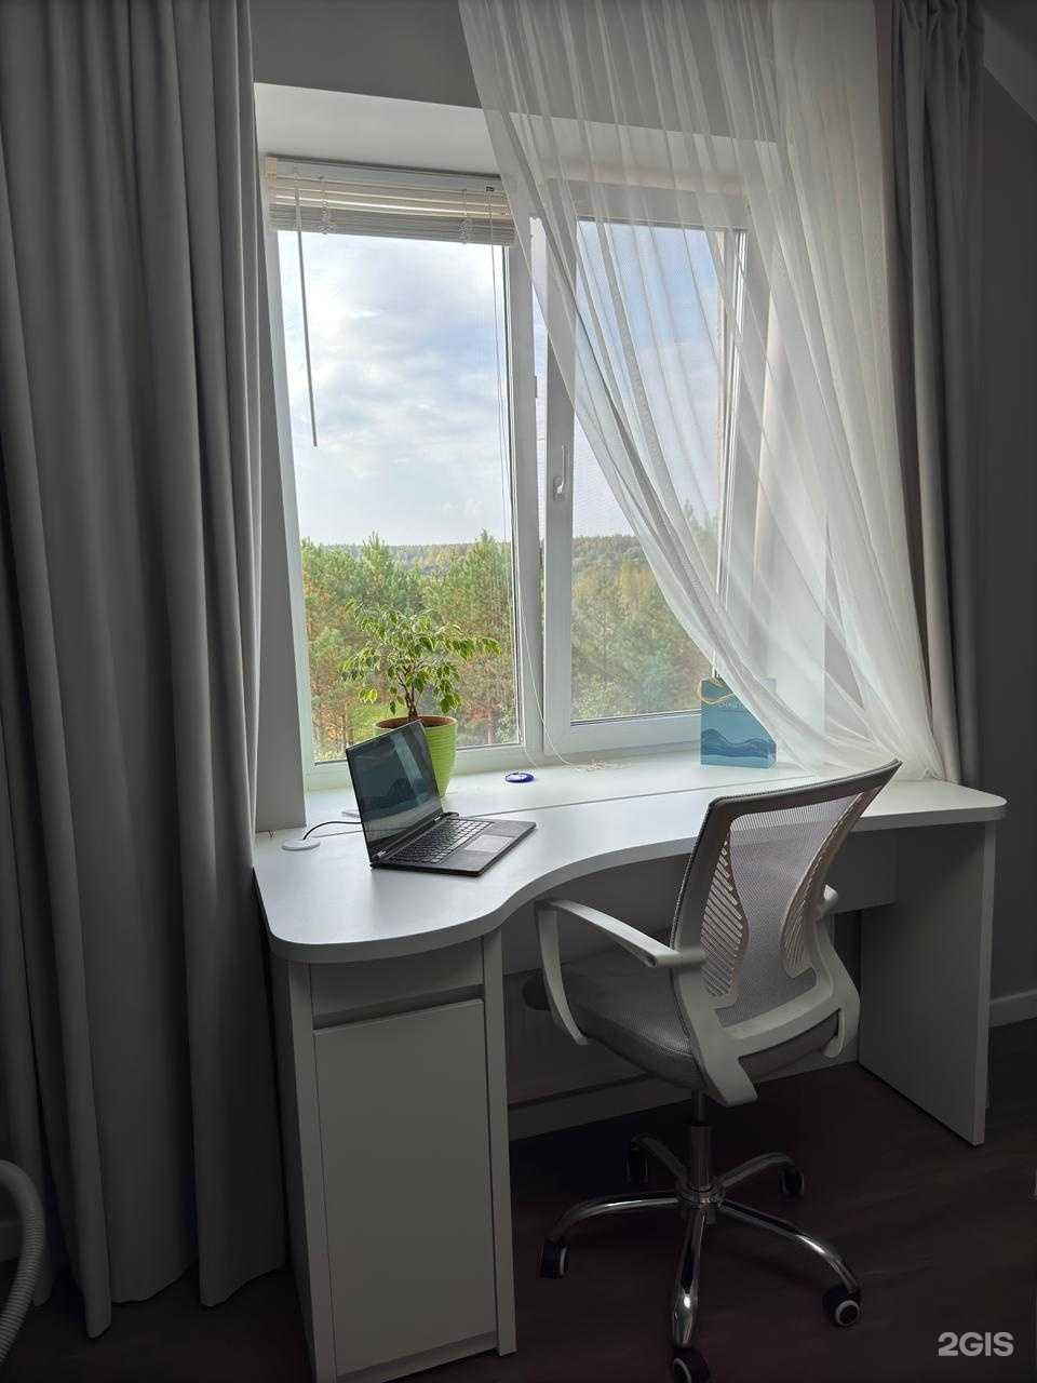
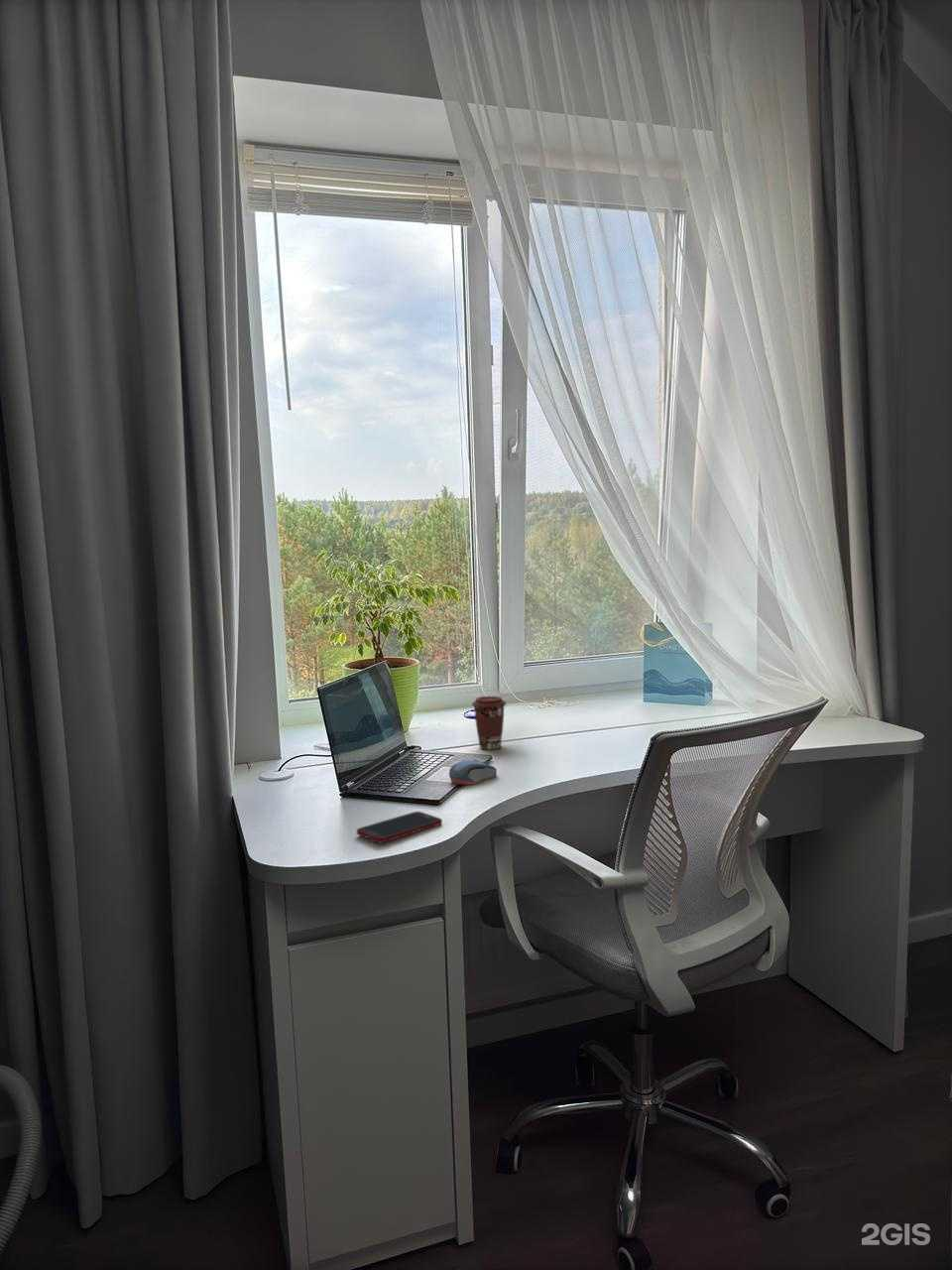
+ coffee cup [471,696,507,750]
+ computer mouse [448,759,498,785]
+ cell phone [356,811,443,844]
